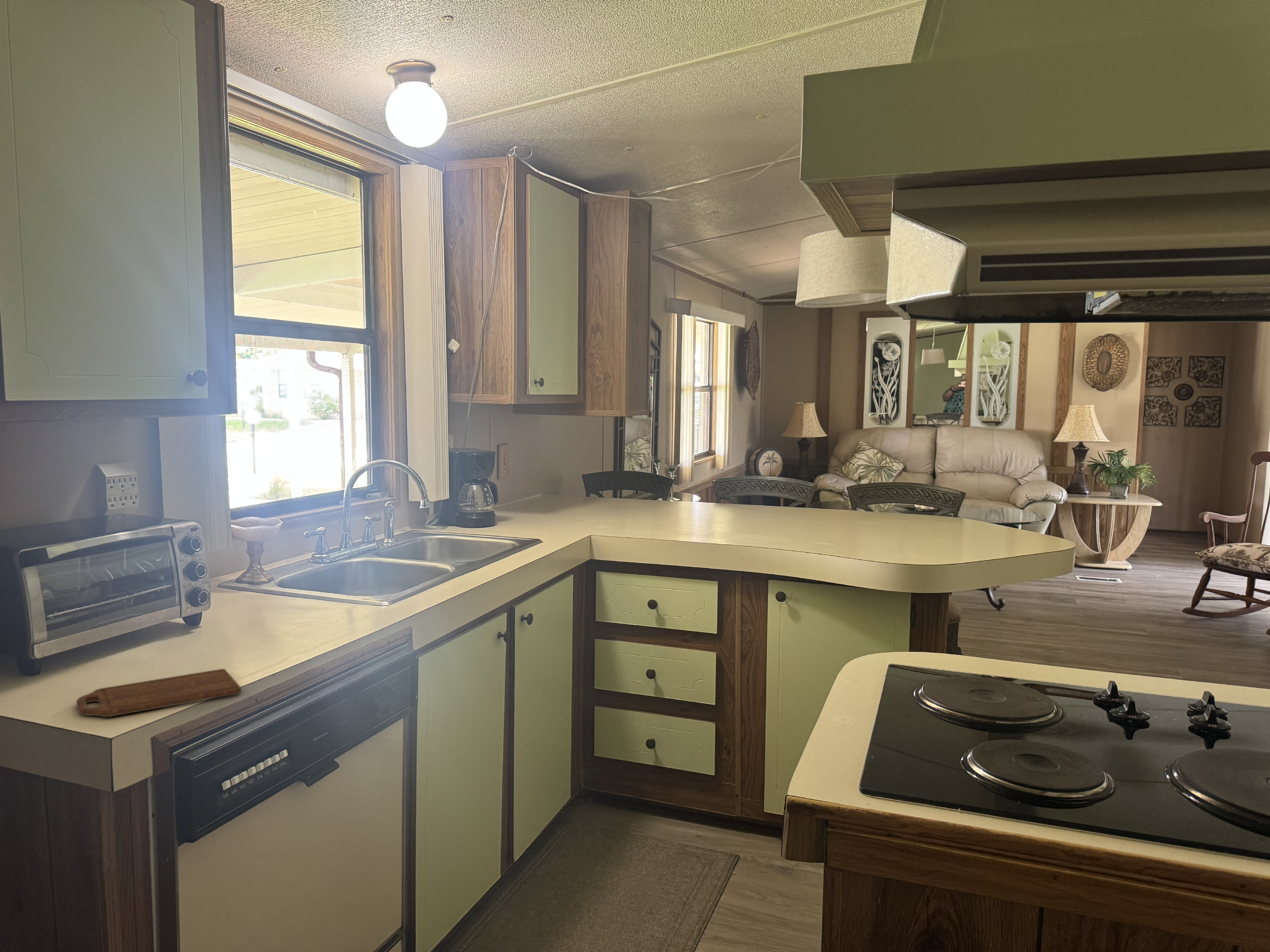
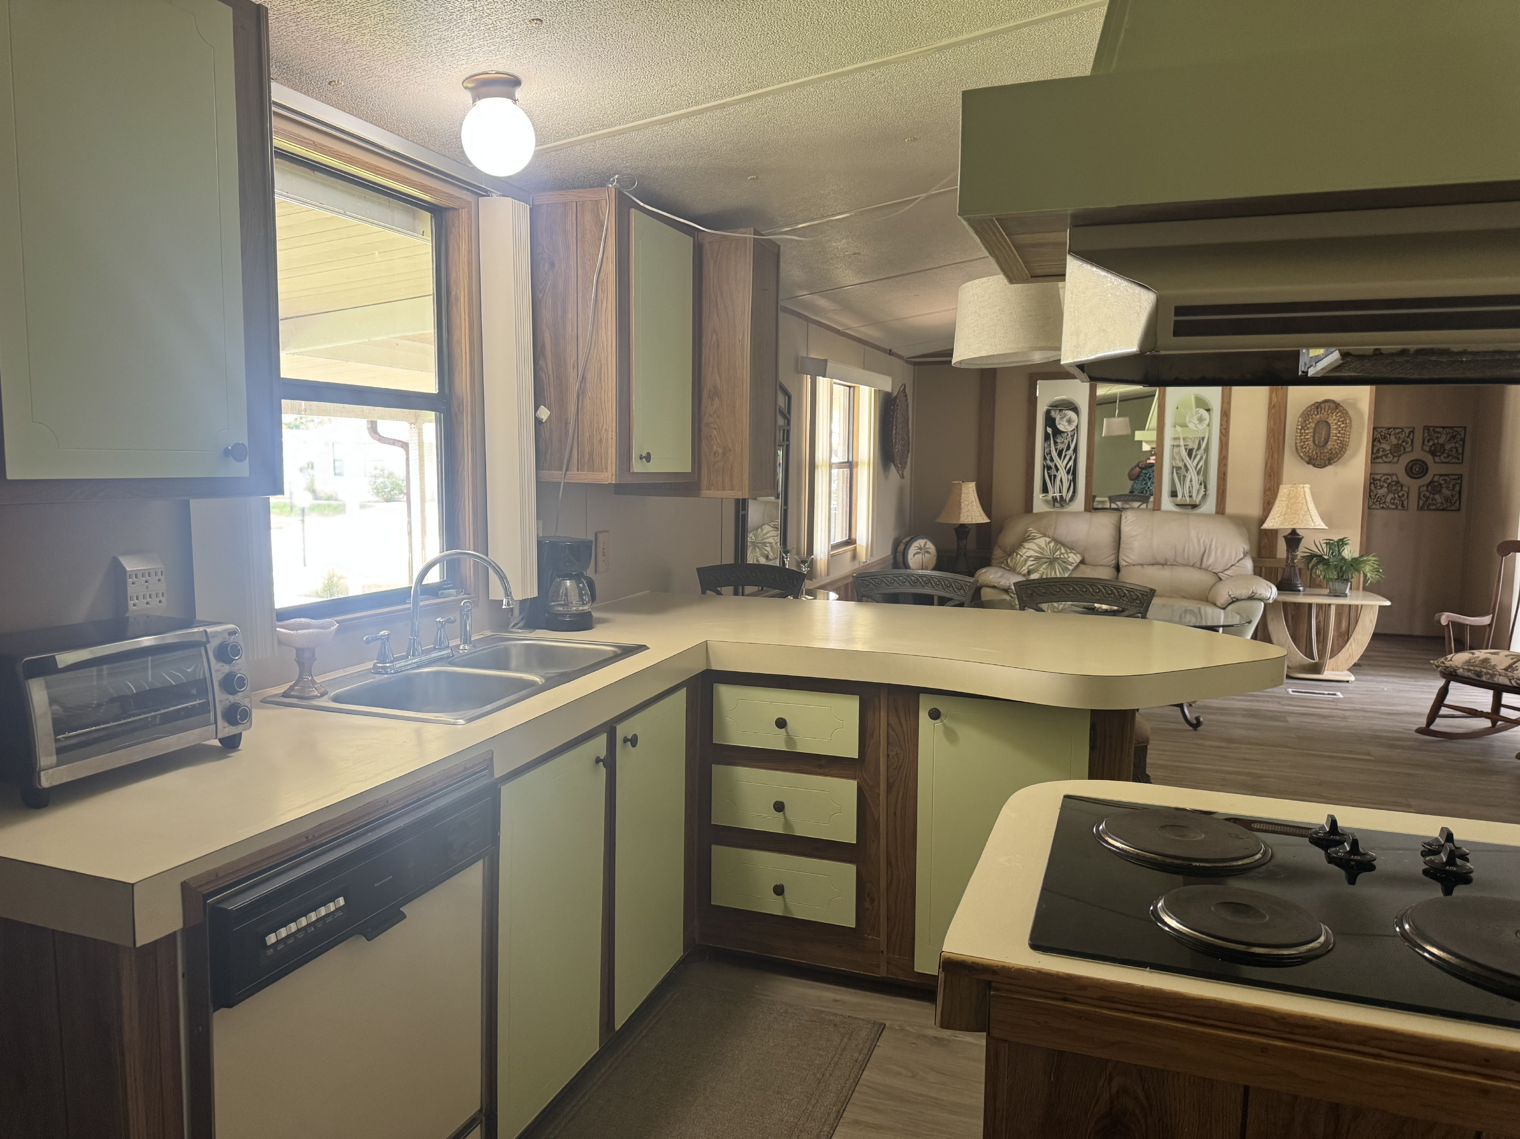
- cutting board [76,668,242,717]
